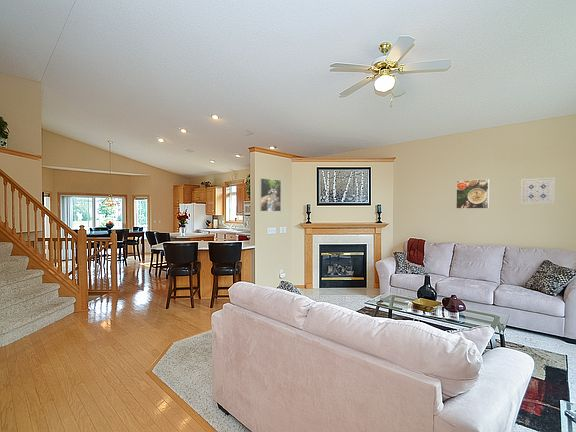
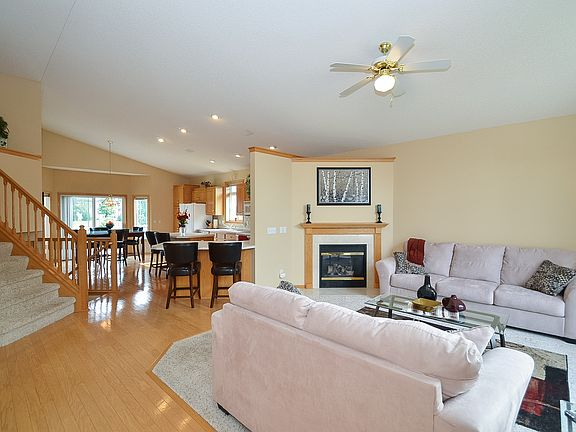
- wall art [520,176,556,205]
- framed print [455,178,490,210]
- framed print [259,177,282,212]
